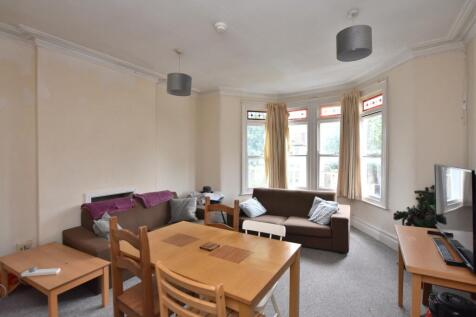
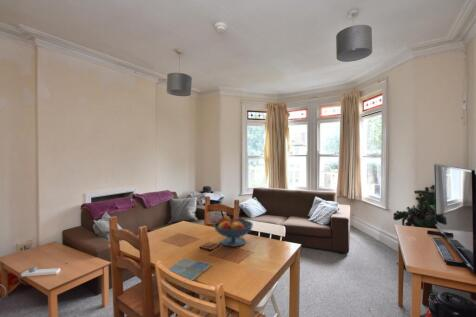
+ fruit bowl [213,215,254,248]
+ drink coaster [167,257,213,282]
